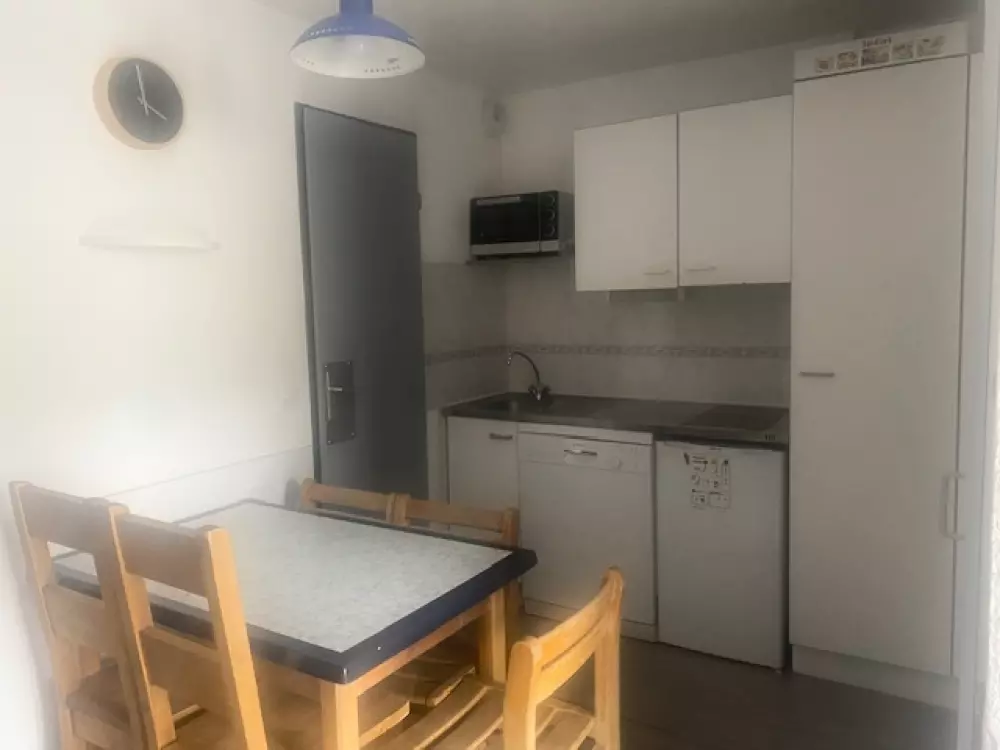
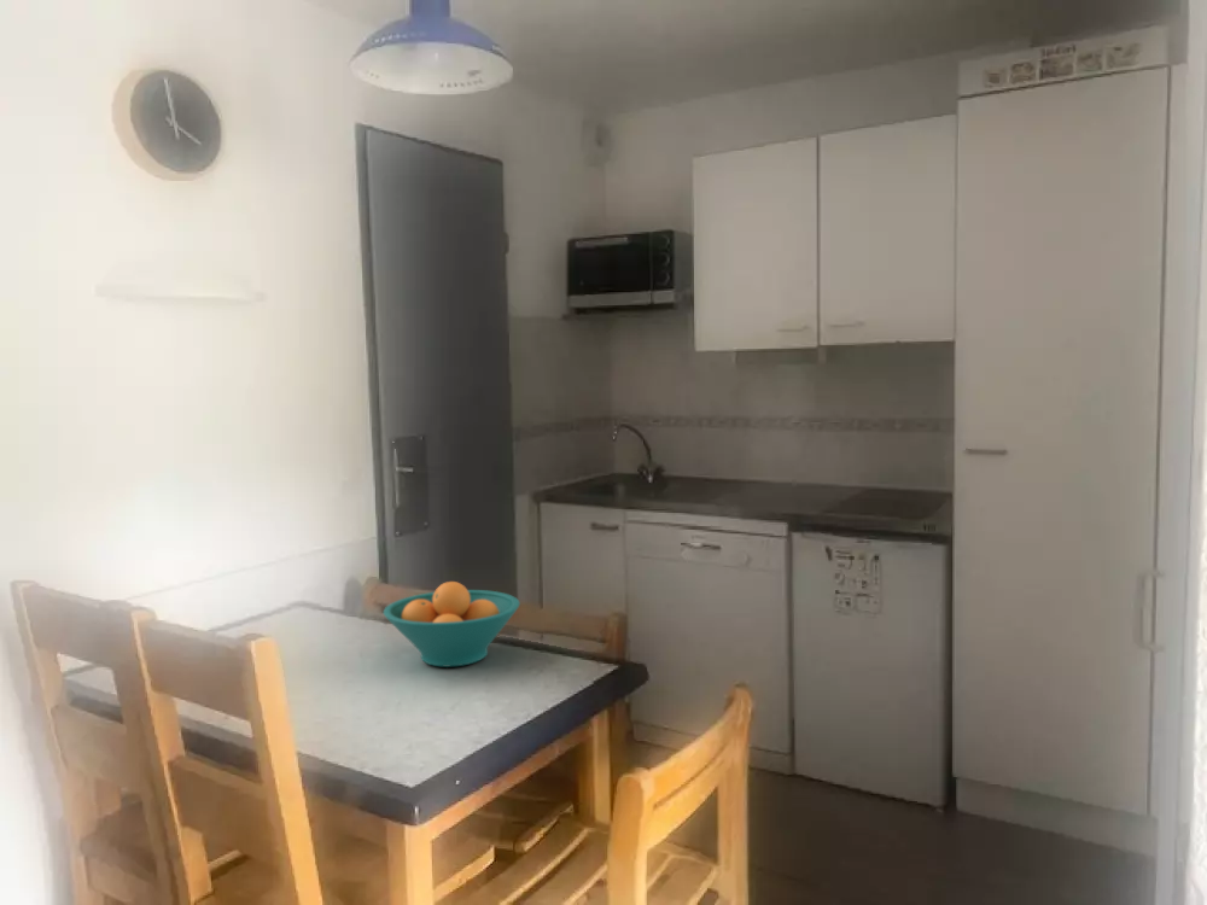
+ fruit bowl [383,580,521,668]
